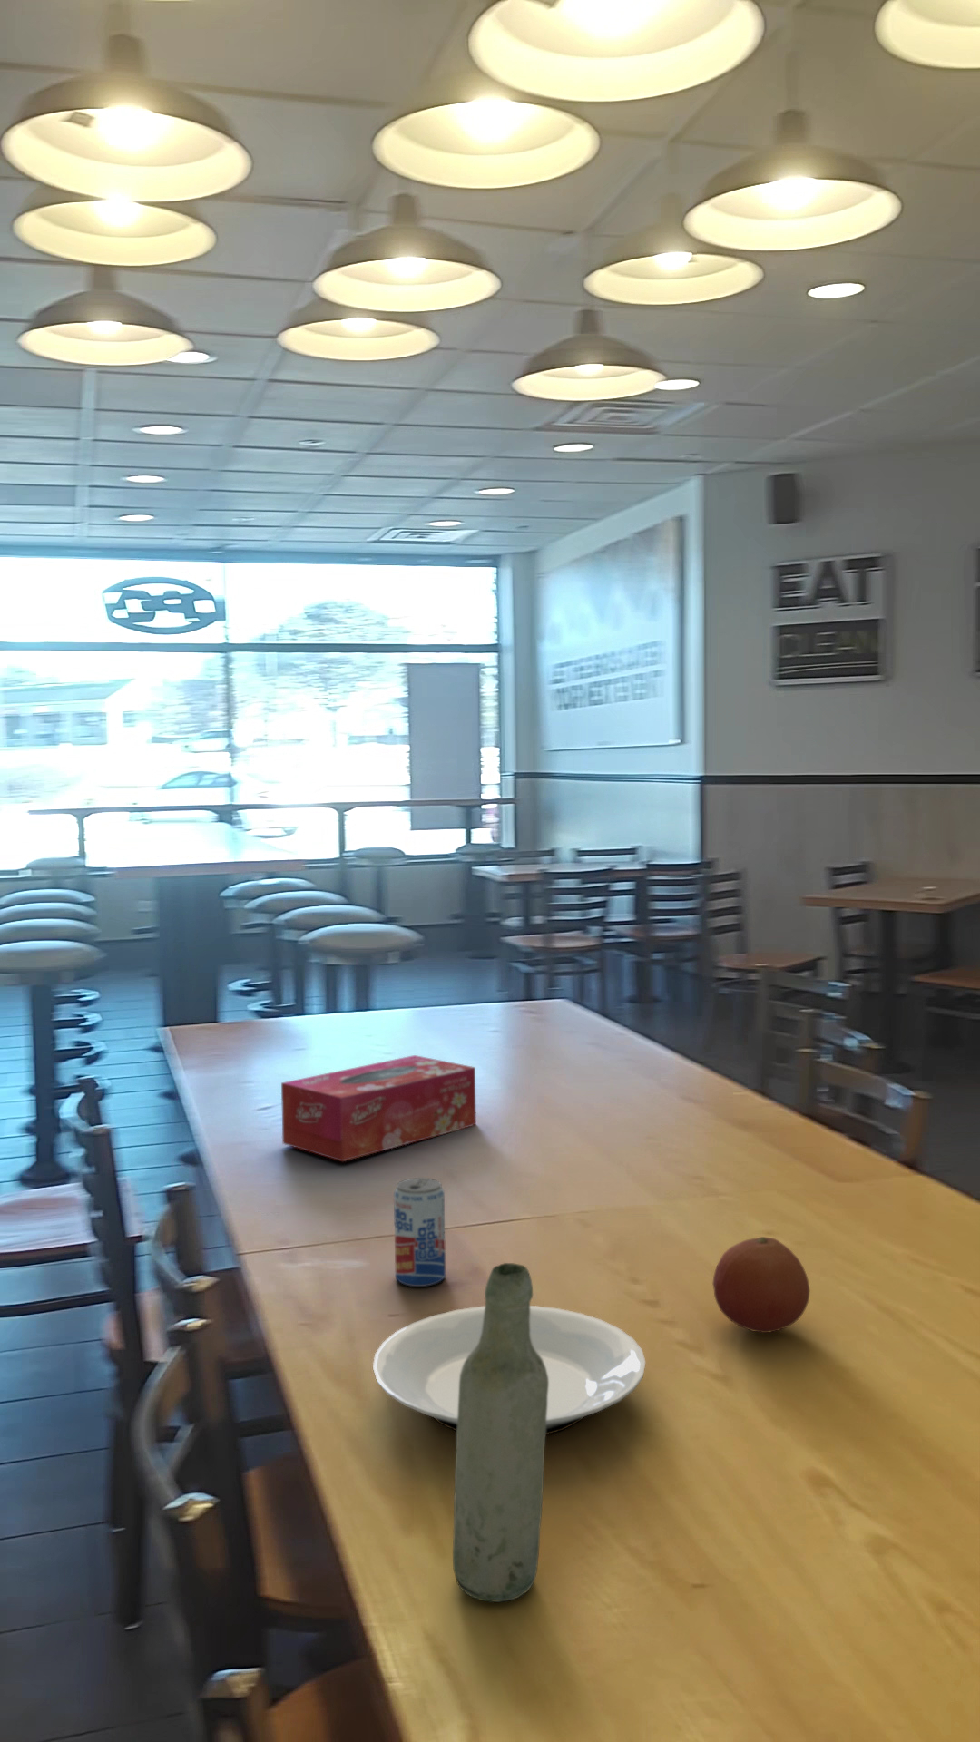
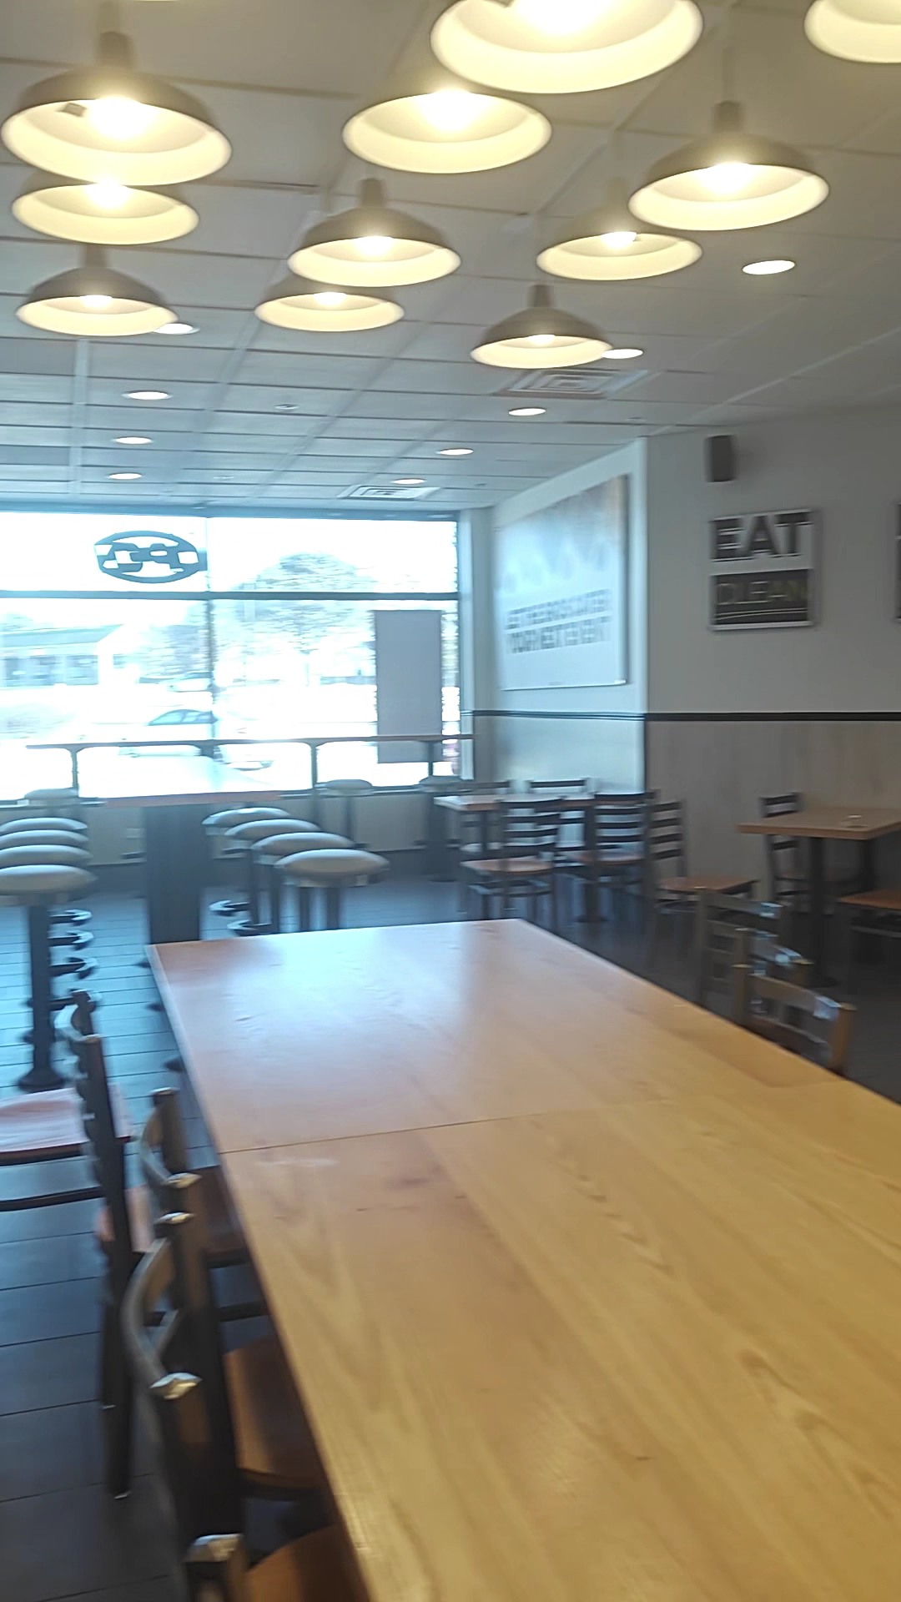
- bottle [452,1262,548,1603]
- beverage can [392,1177,446,1287]
- tissue box [280,1054,477,1162]
- plate [372,1304,646,1436]
- fruit [712,1236,810,1334]
